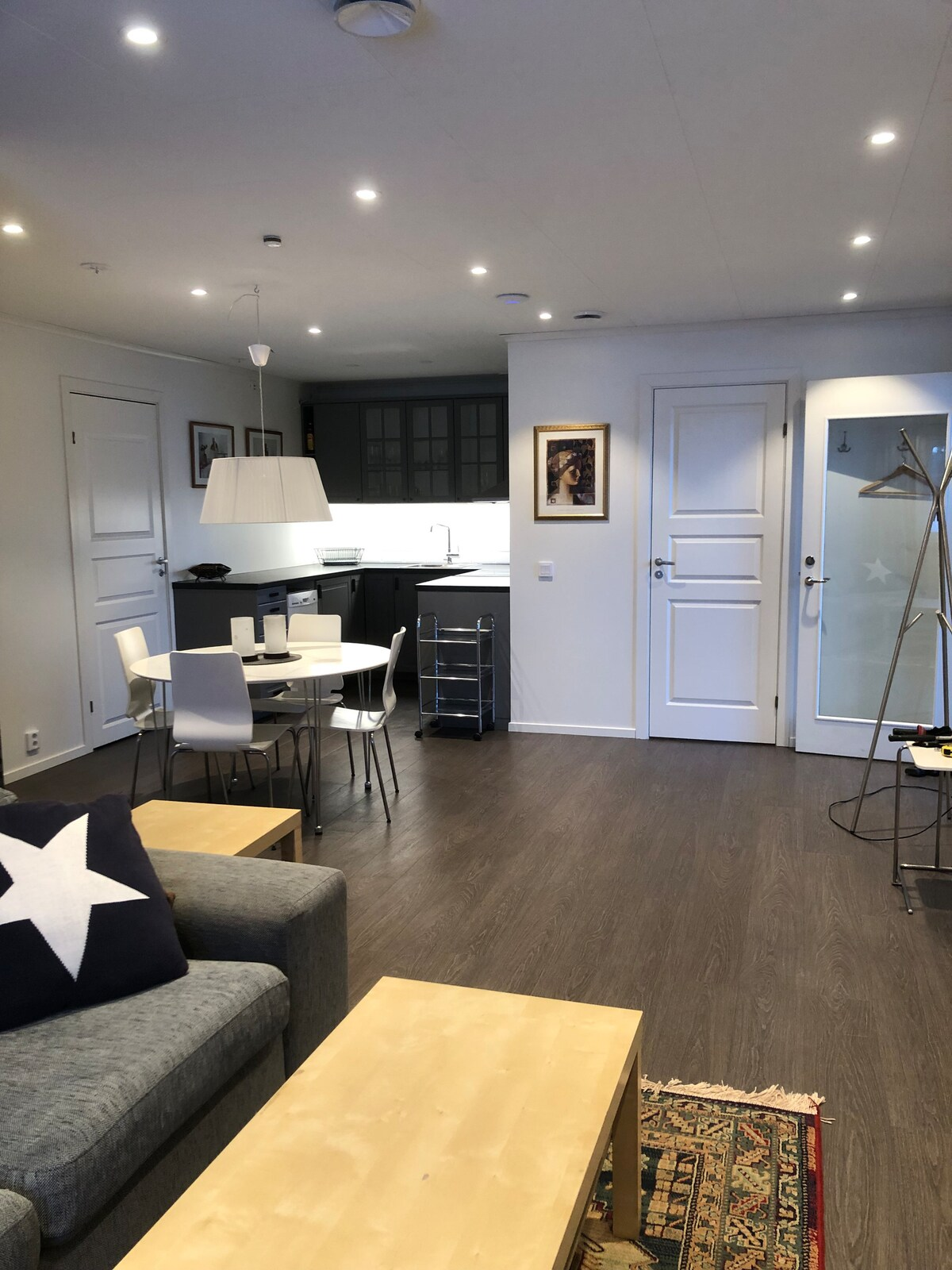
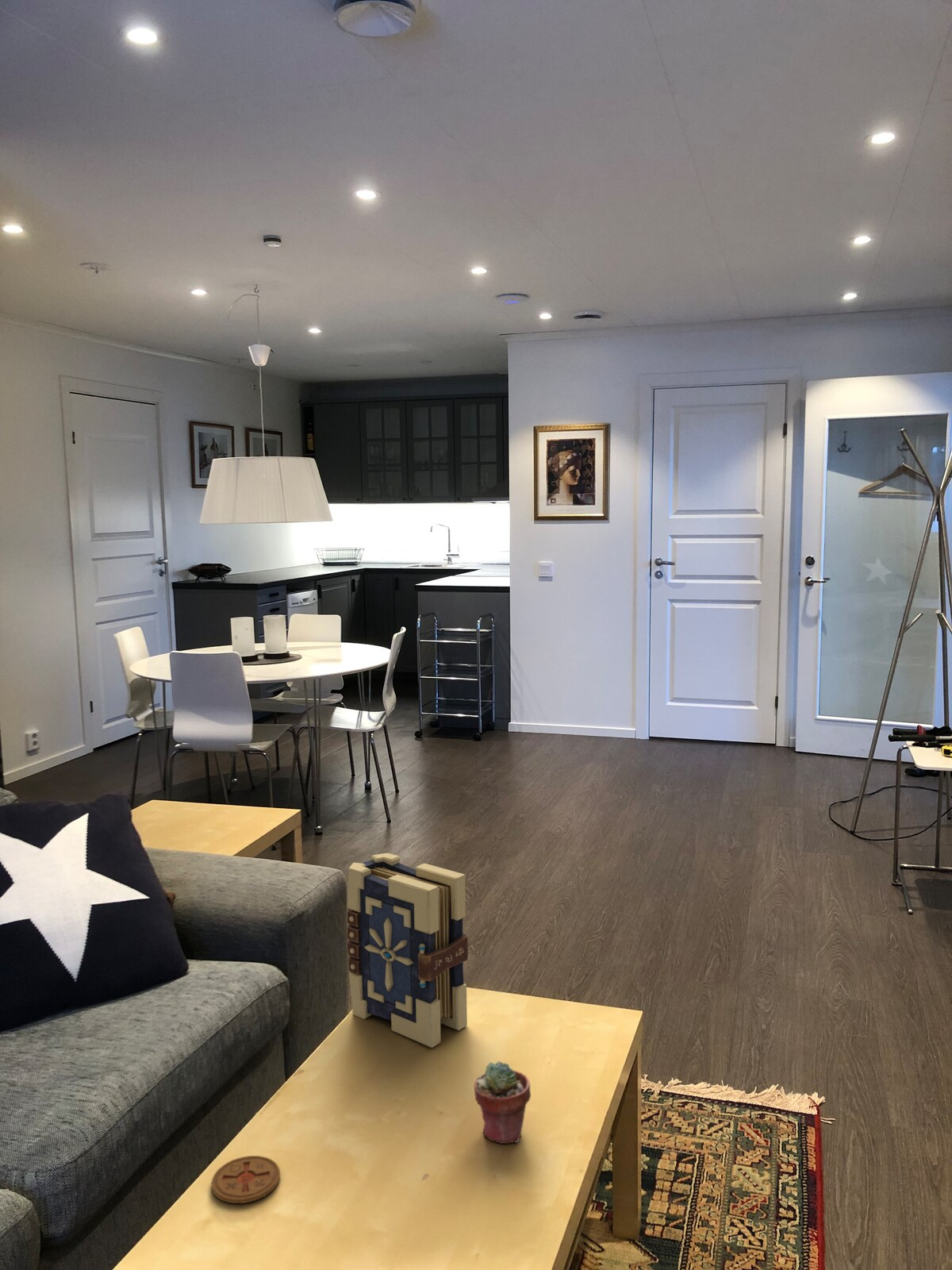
+ book [347,852,469,1049]
+ potted succulent [474,1060,532,1145]
+ coaster [211,1155,281,1204]
